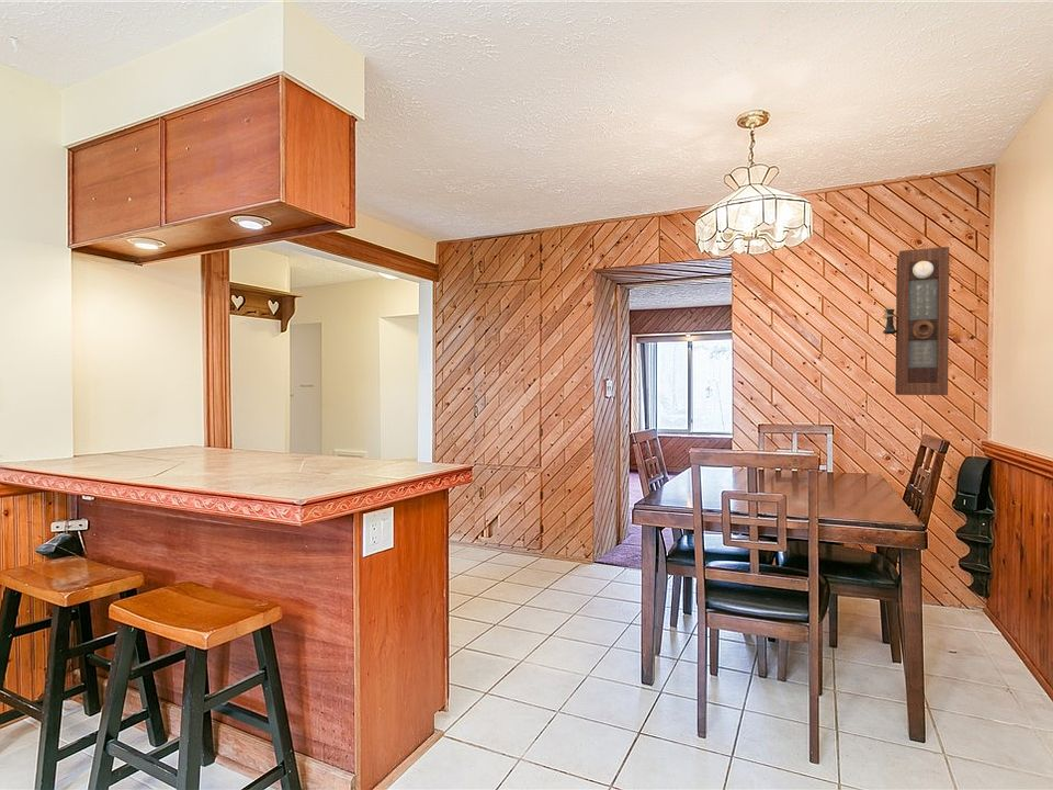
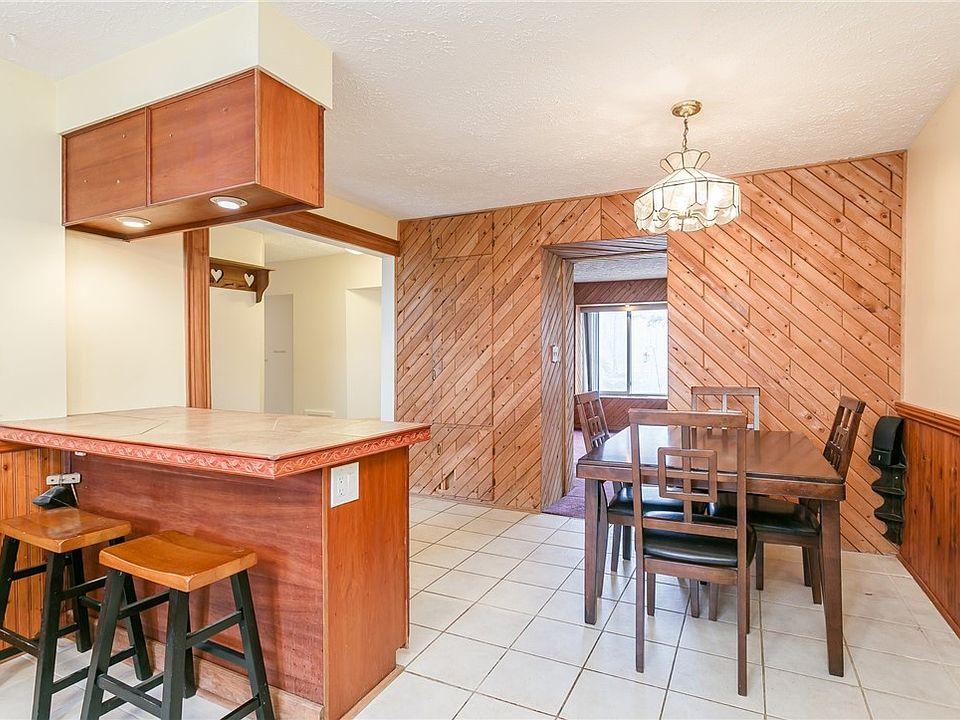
- pendulum clock [882,246,950,396]
